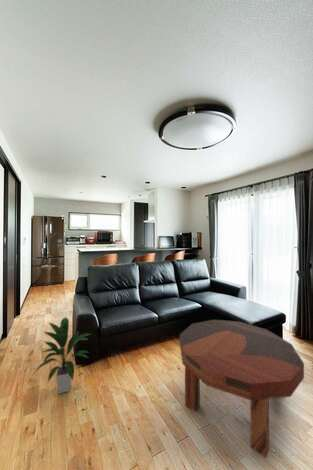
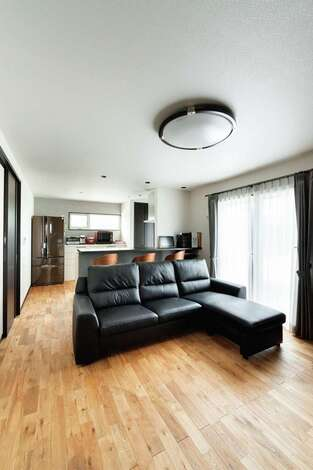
- coffee table [179,319,305,459]
- indoor plant [32,316,91,395]
